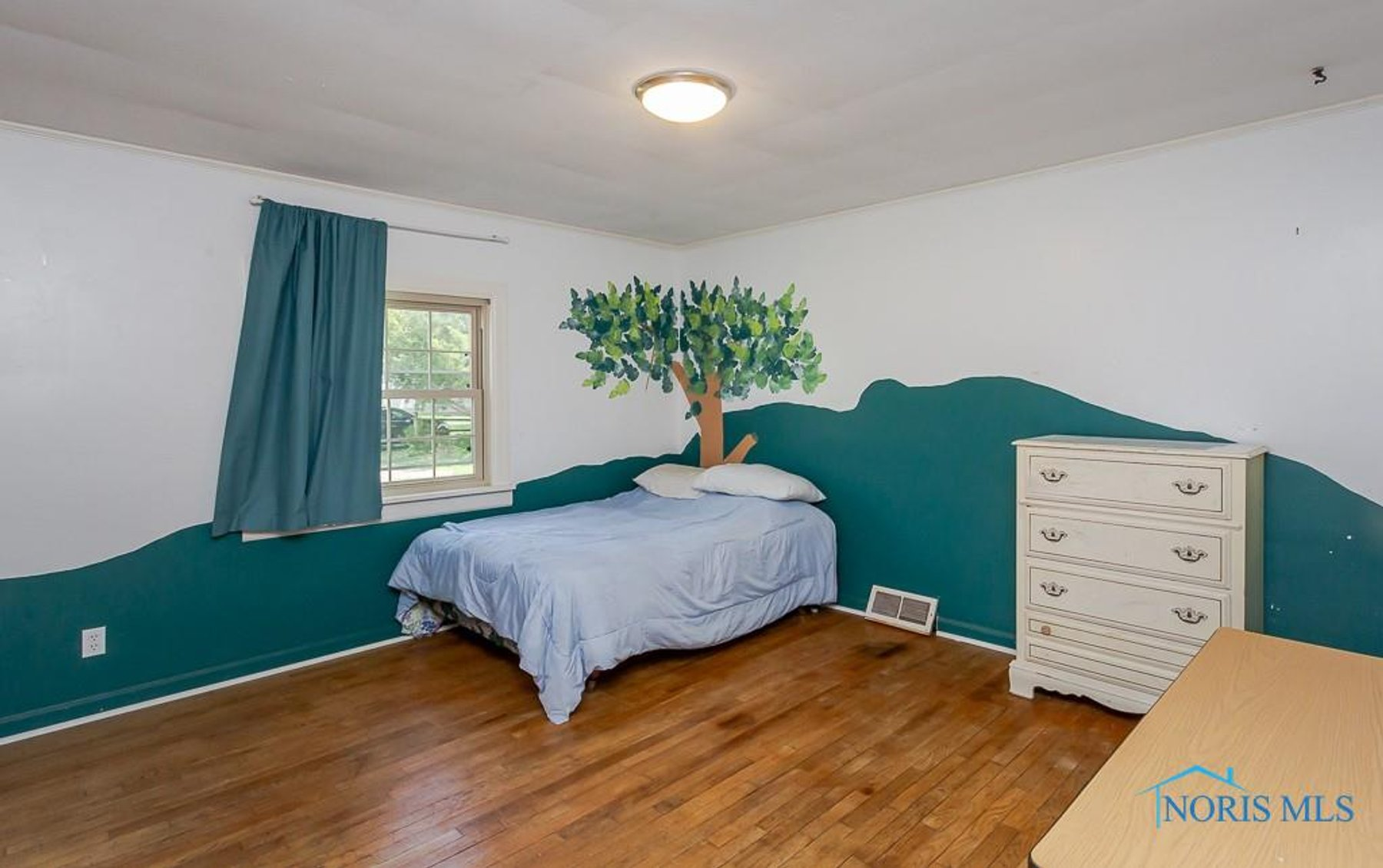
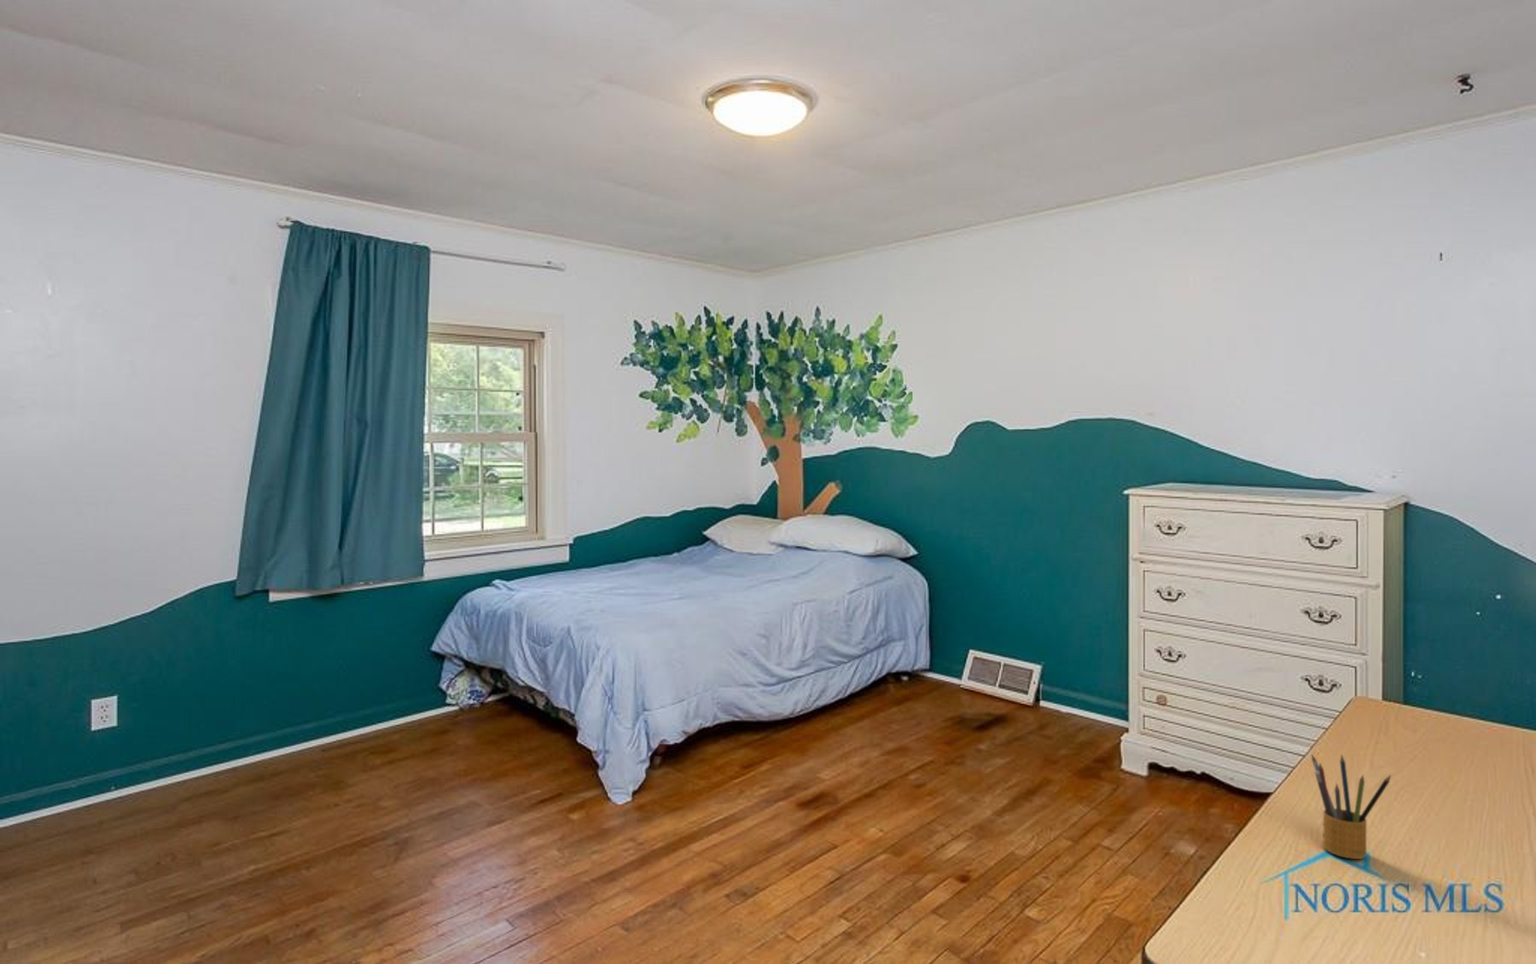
+ pencil box [1311,753,1392,860]
